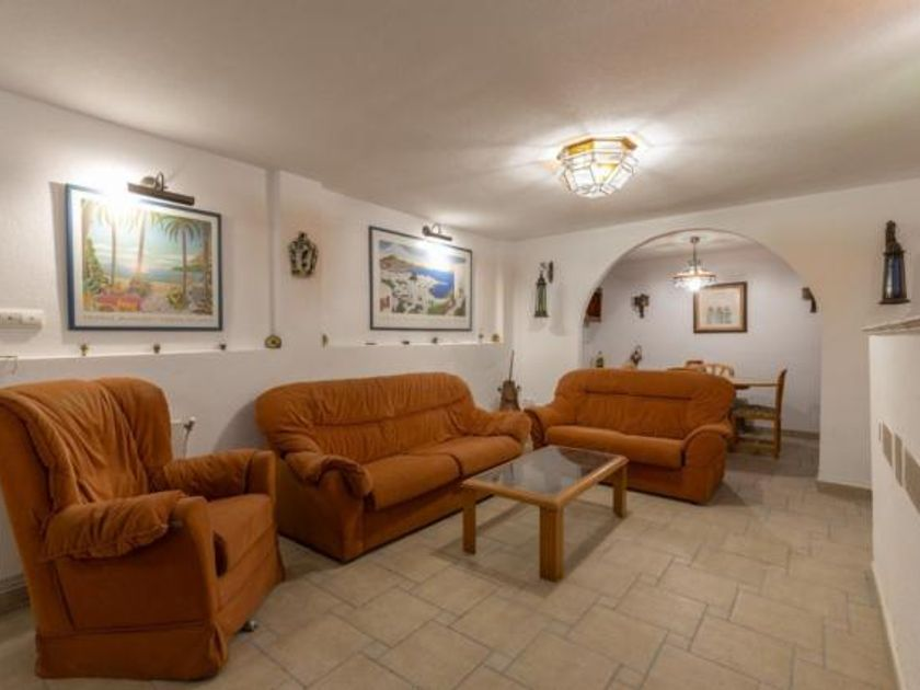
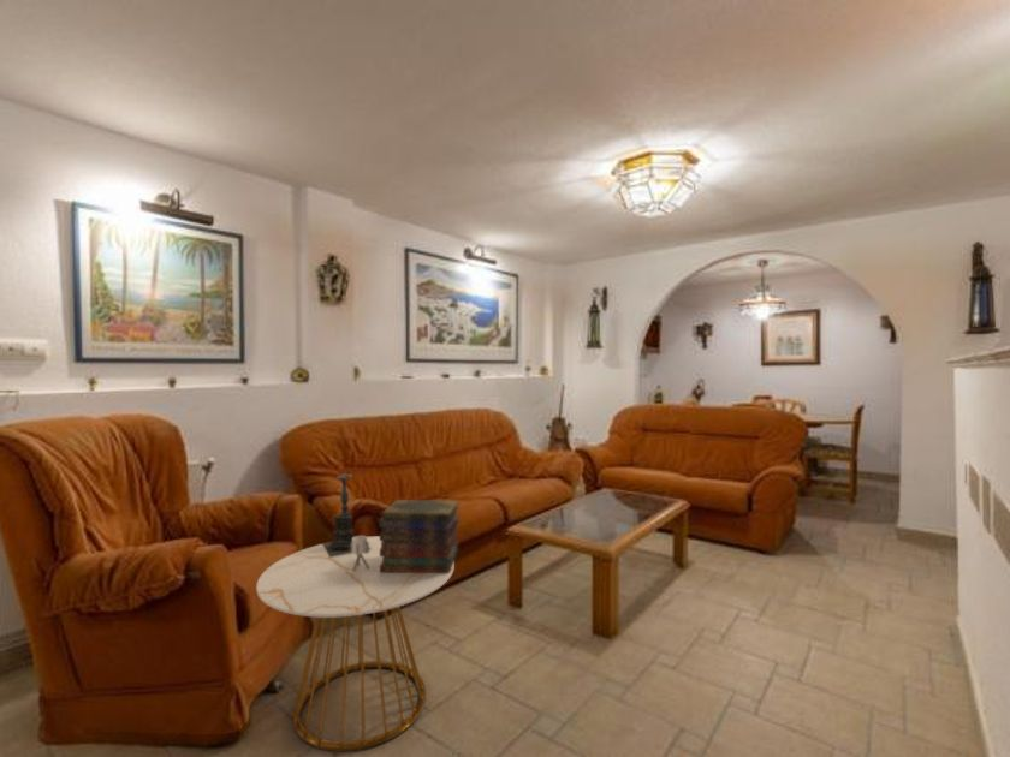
+ book stack [378,499,461,573]
+ candle holder [321,472,370,558]
+ side table [255,535,456,753]
